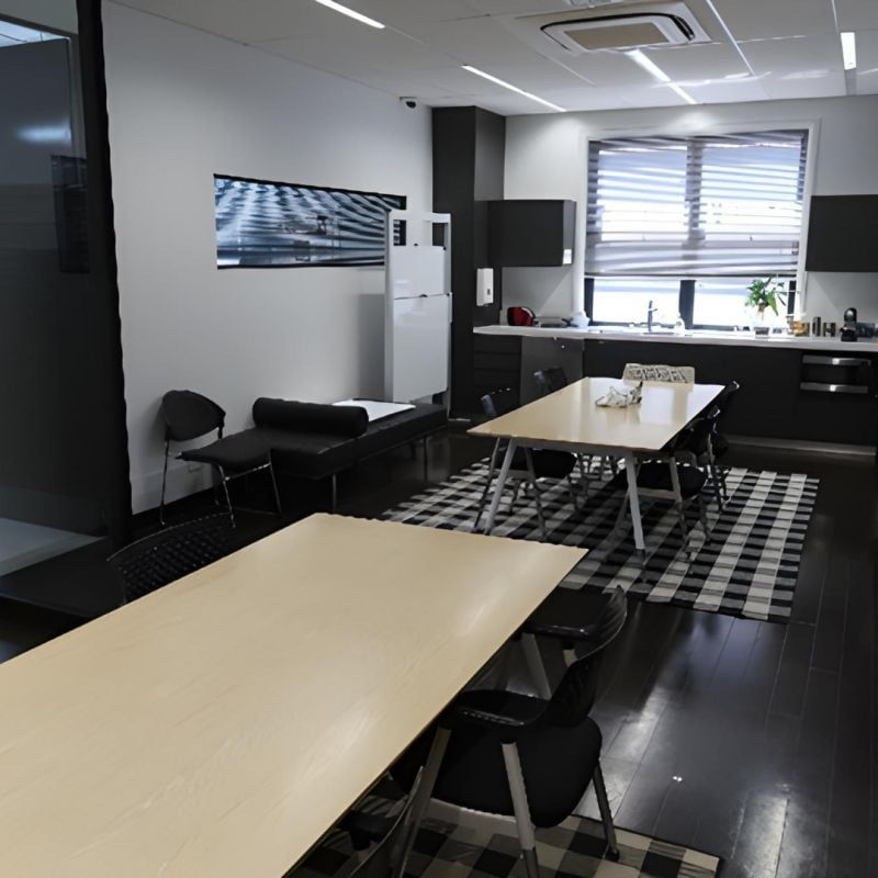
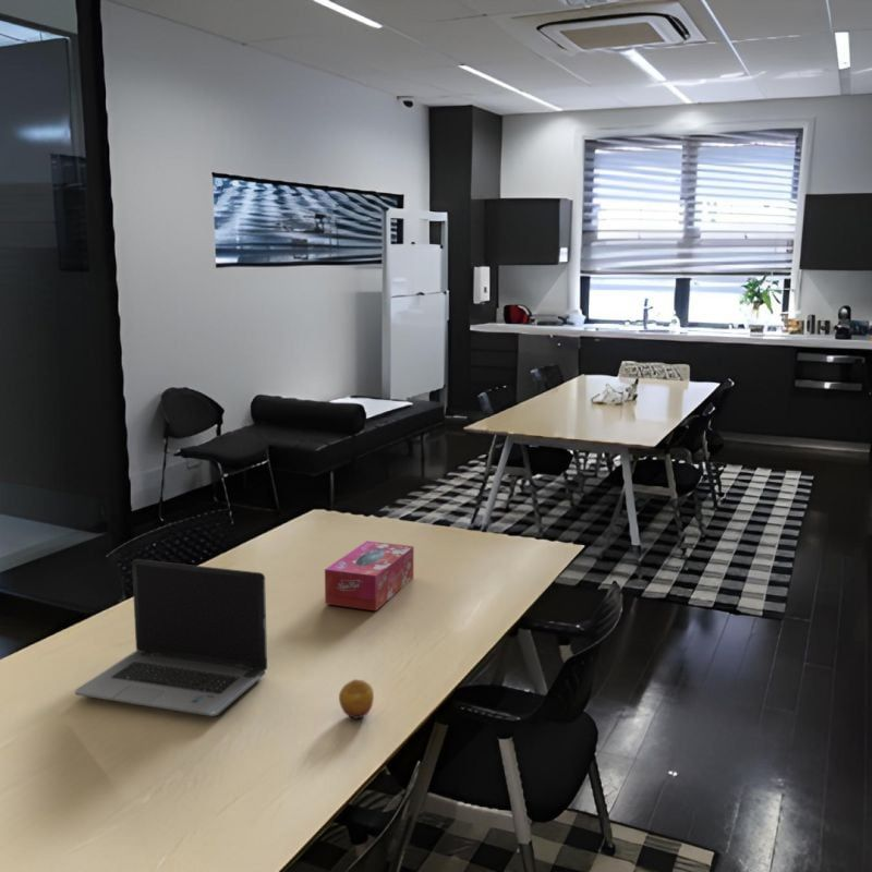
+ tissue box [324,540,414,611]
+ fruit [338,678,375,720]
+ laptop computer [74,558,268,717]
